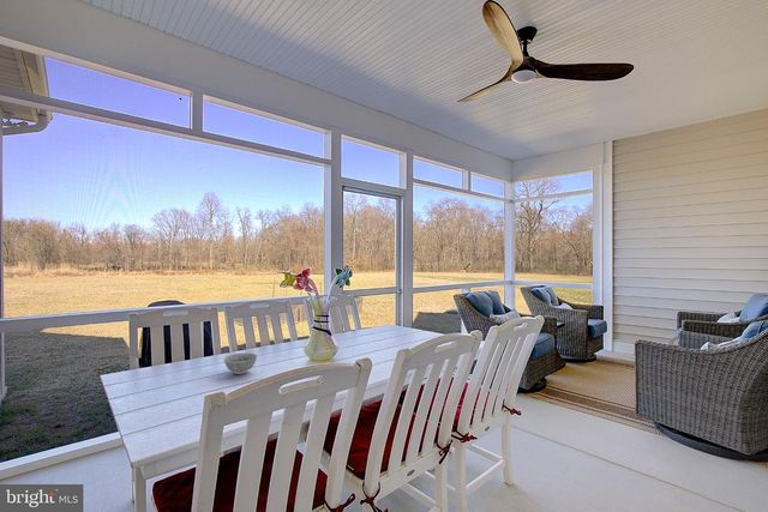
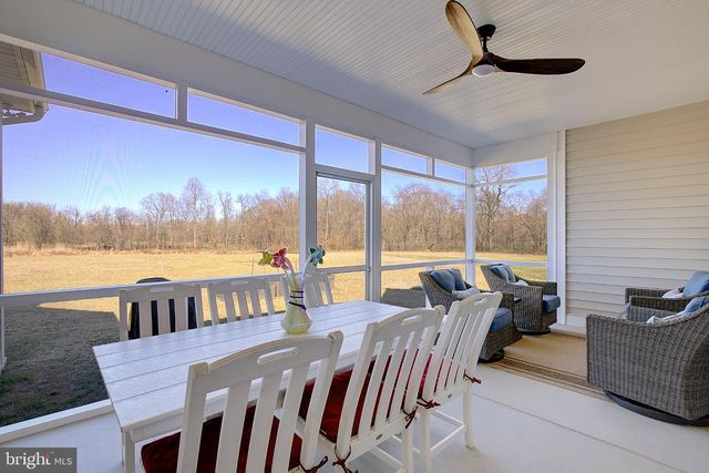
- bowl [222,351,259,375]
